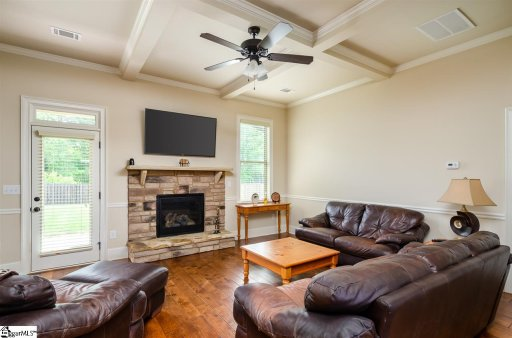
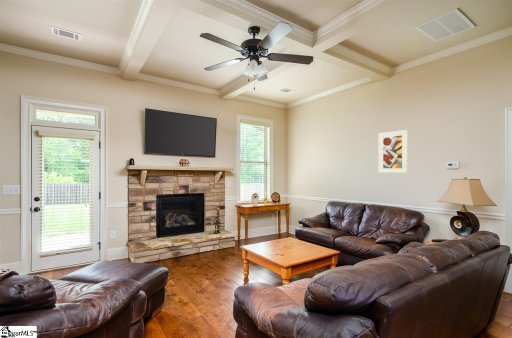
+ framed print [378,129,409,174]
